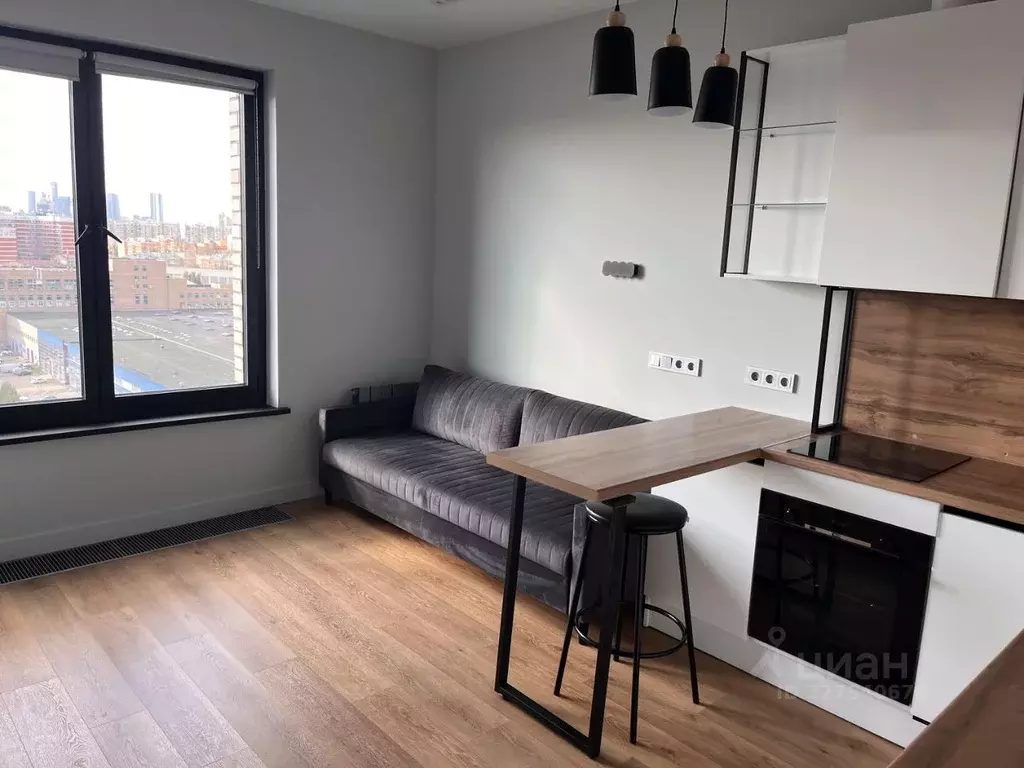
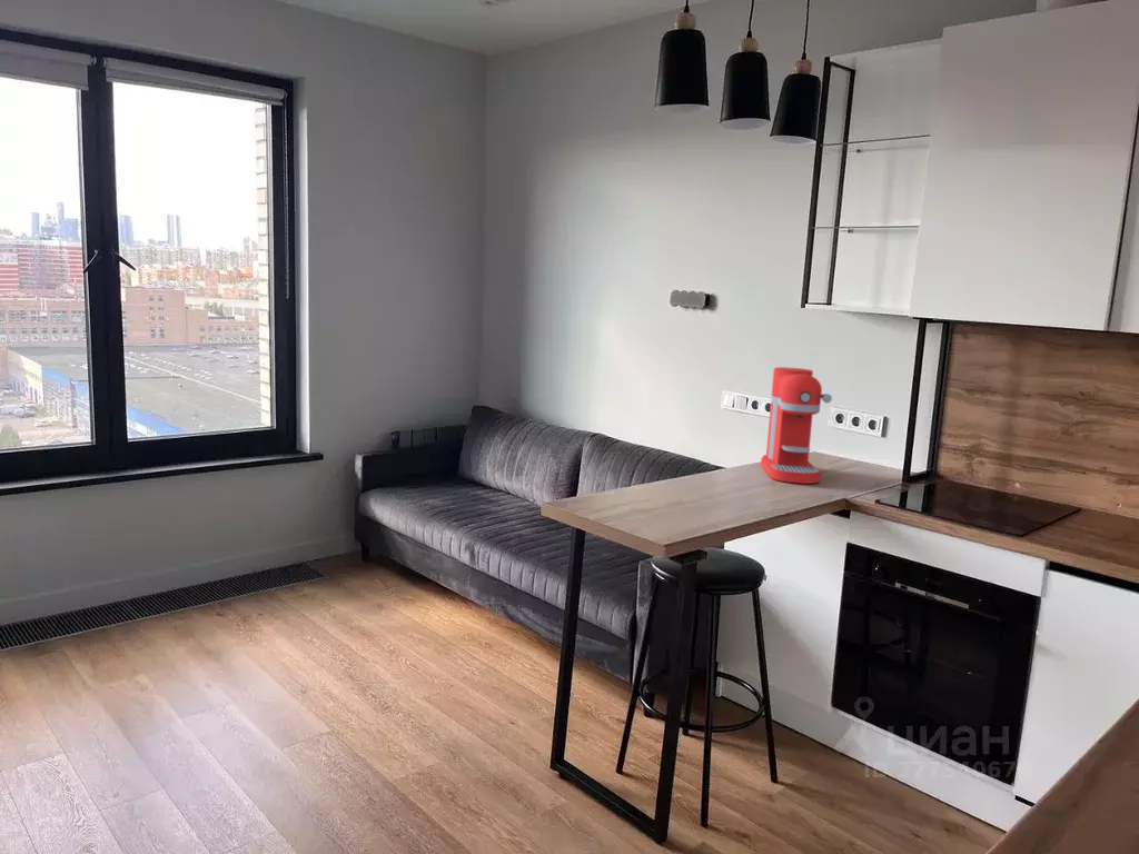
+ coffee maker [760,366,833,485]
